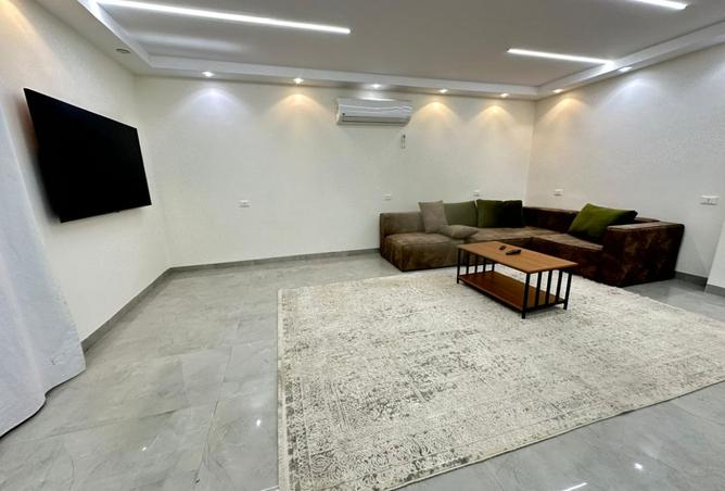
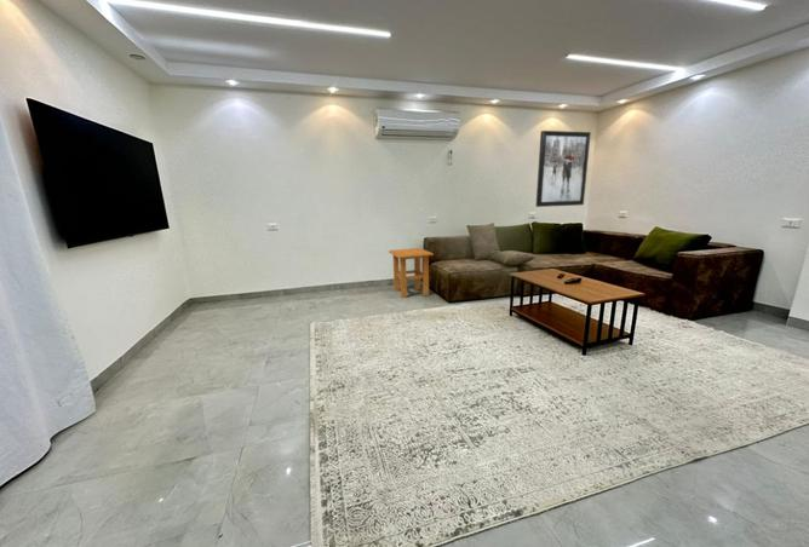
+ side table [388,247,435,299]
+ wall art [535,129,592,208]
